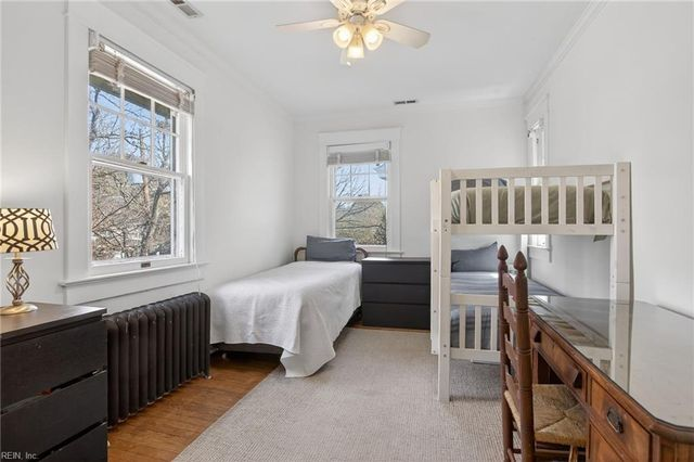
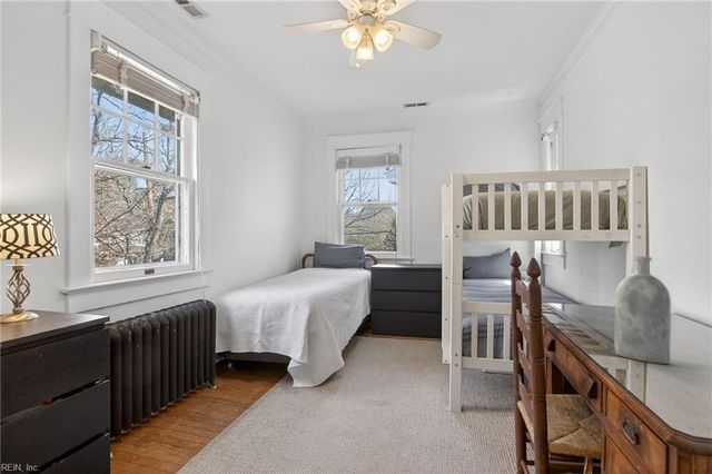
+ bottle [613,256,672,365]
